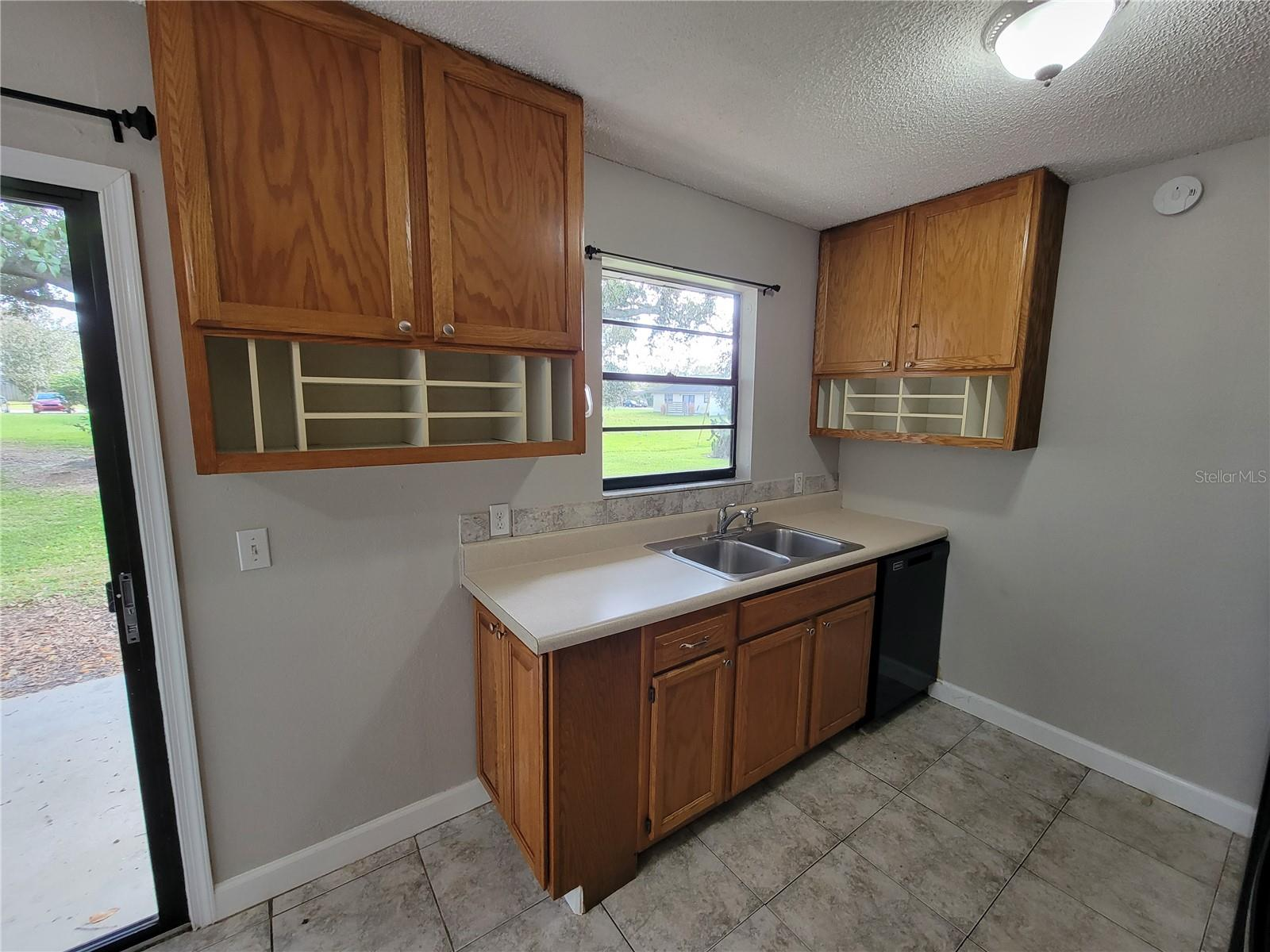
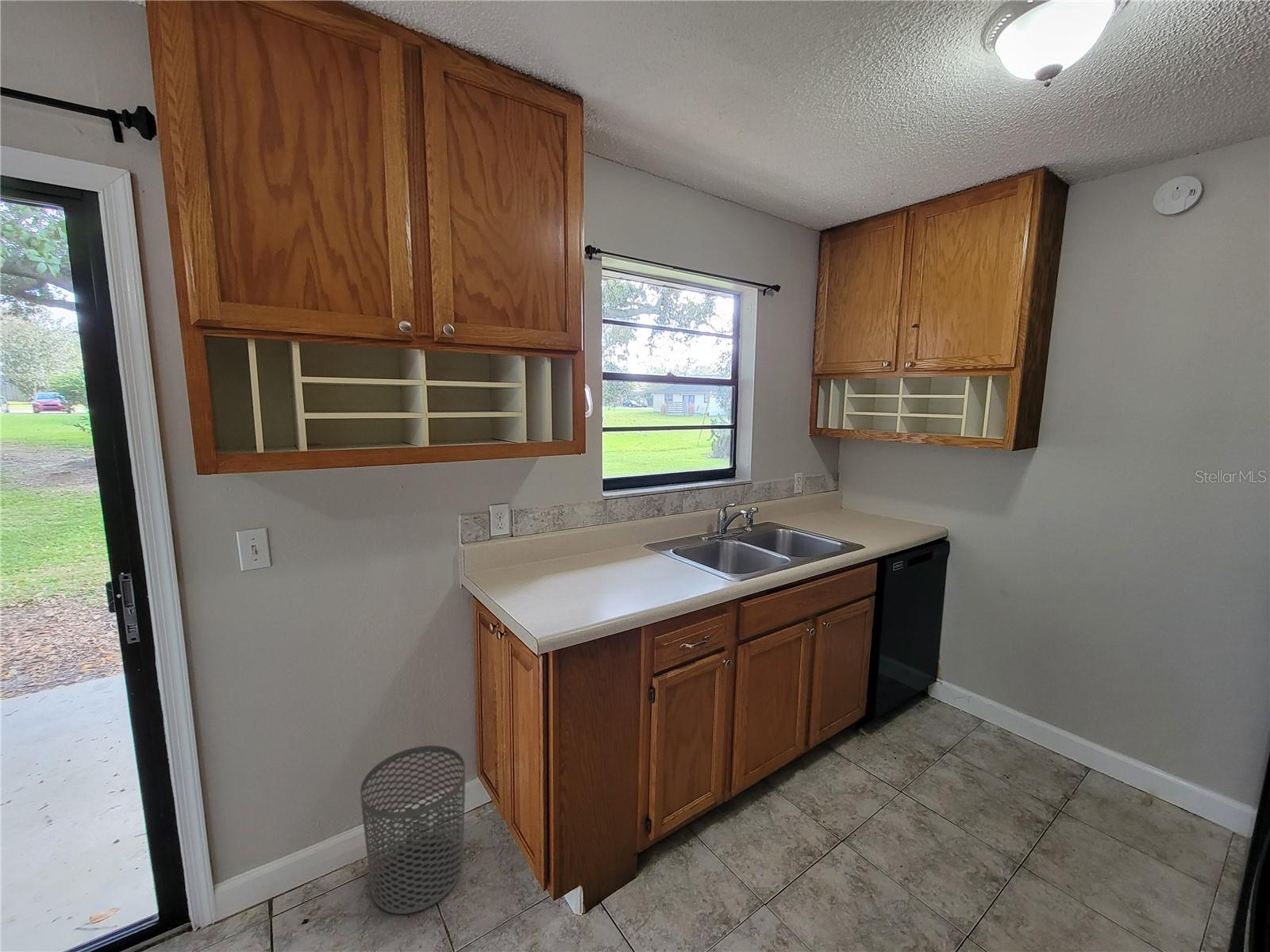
+ waste bin [360,745,466,915]
